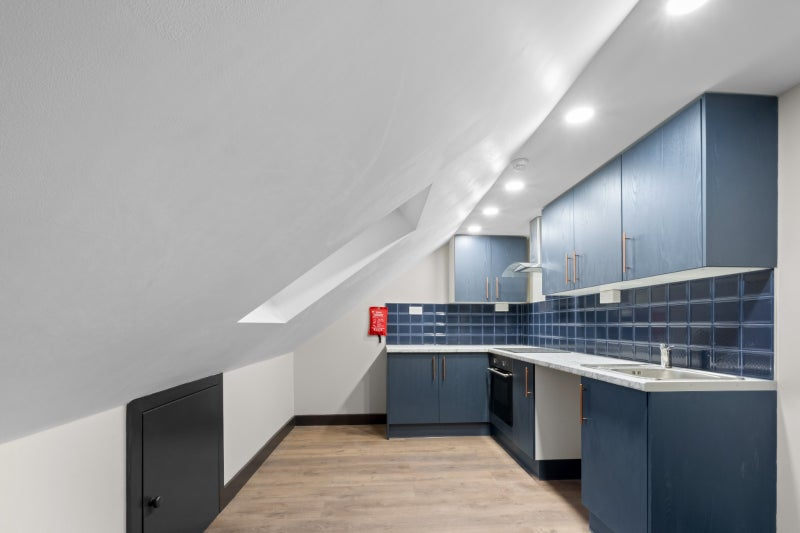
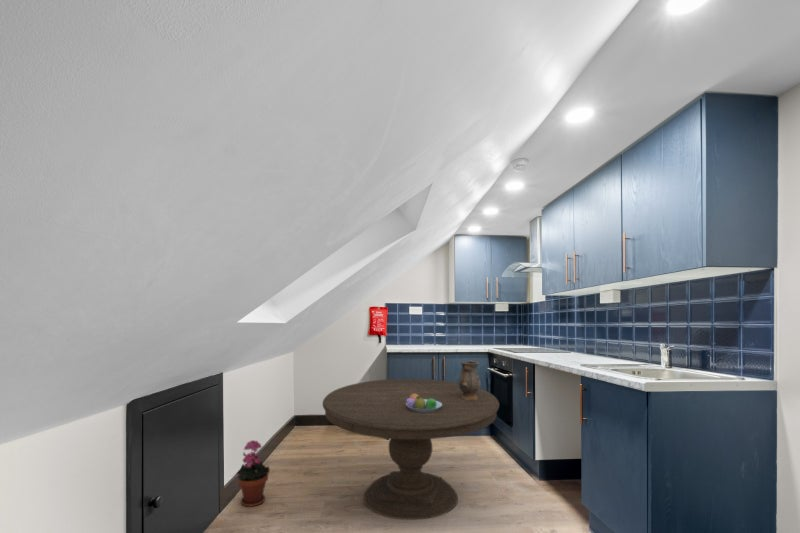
+ potted plant [235,439,271,508]
+ ceramic pitcher [457,360,482,400]
+ dining table [321,378,500,521]
+ fruit bowl [406,393,442,412]
